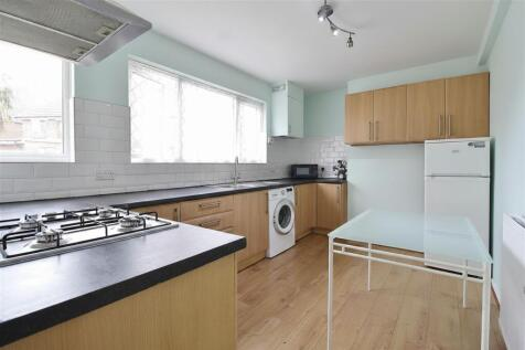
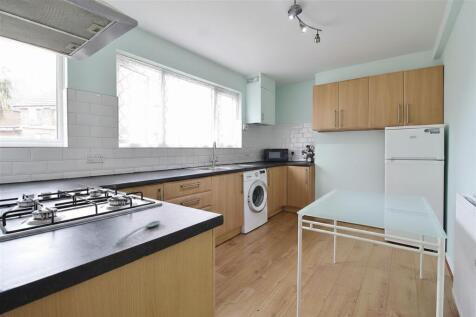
+ spoon [115,220,162,246]
